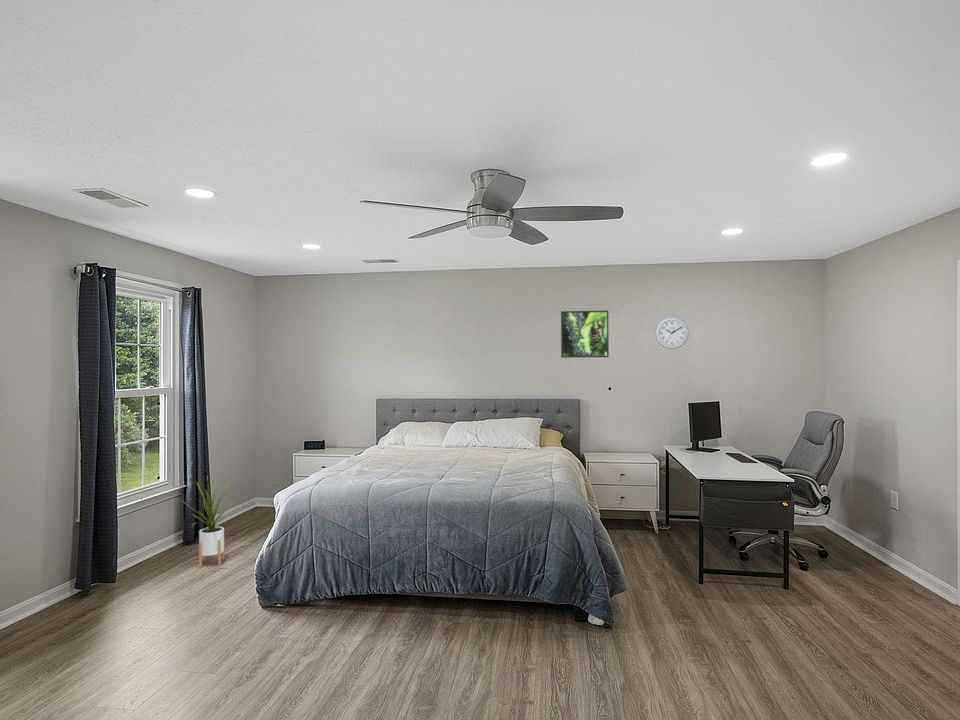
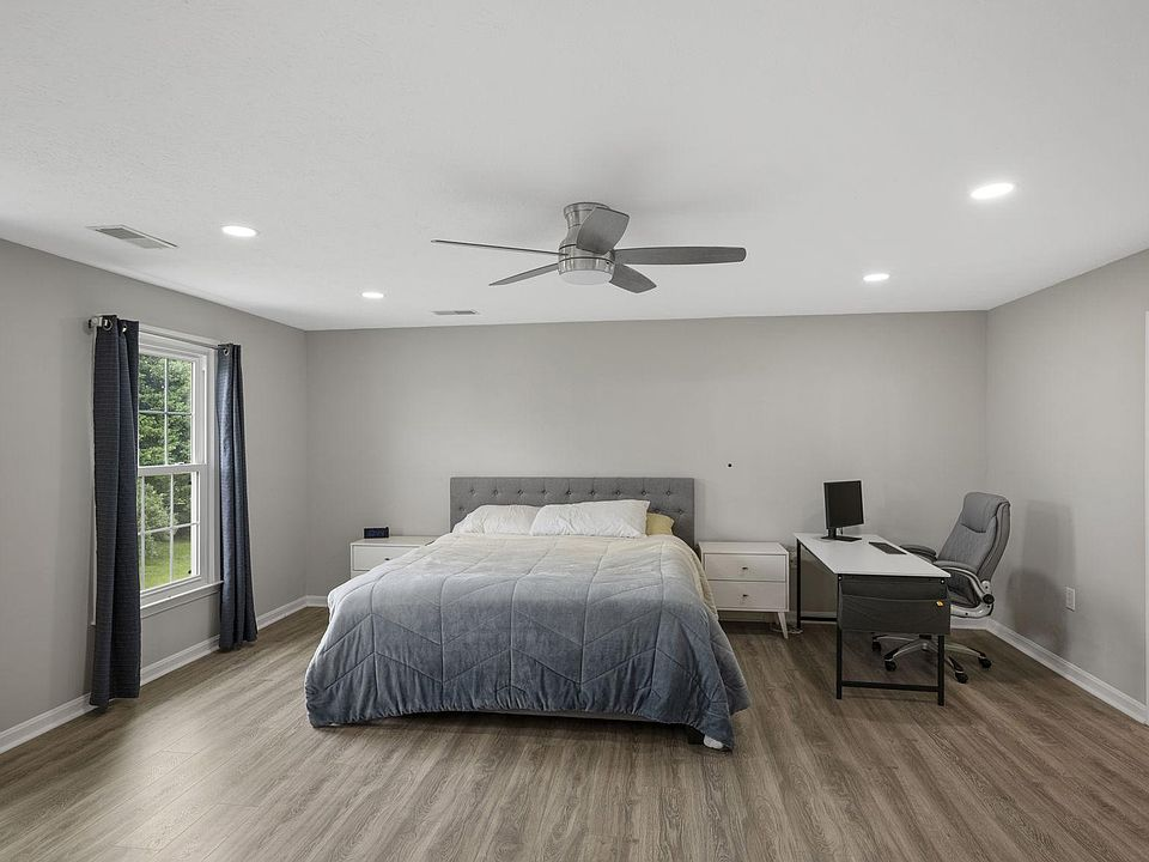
- house plant [181,476,236,569]
- wall clock [654,316,690,350]
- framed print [560,309,610,359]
